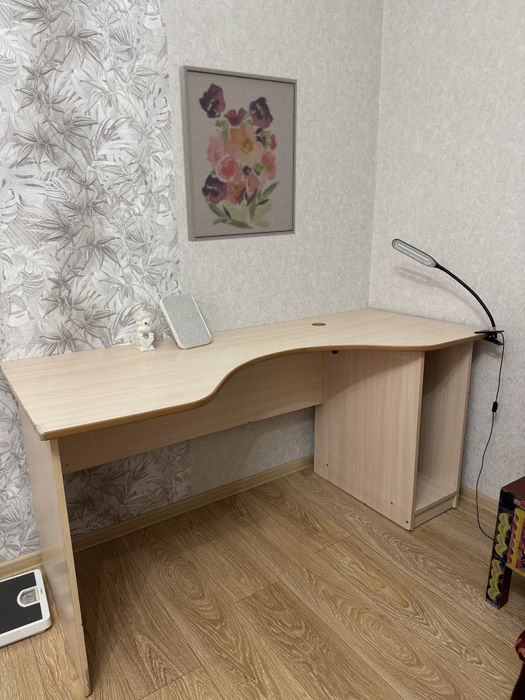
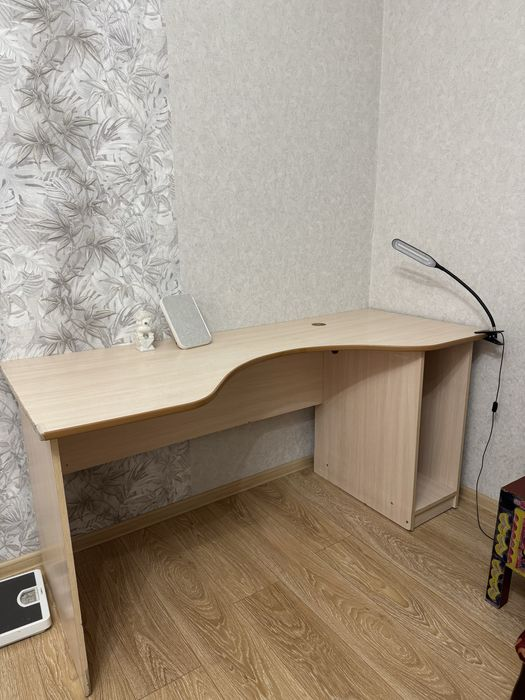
- wall art [178,64,298,243]
